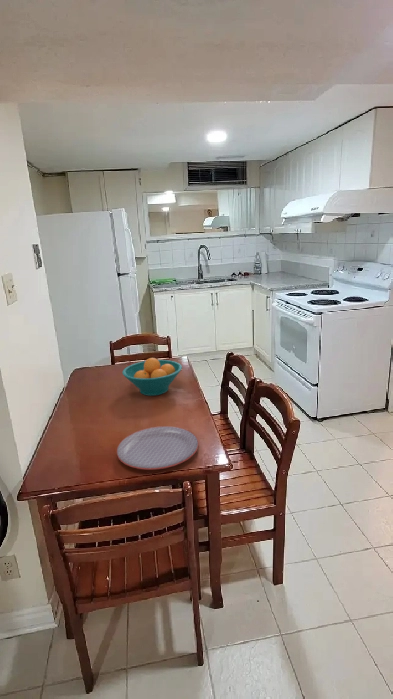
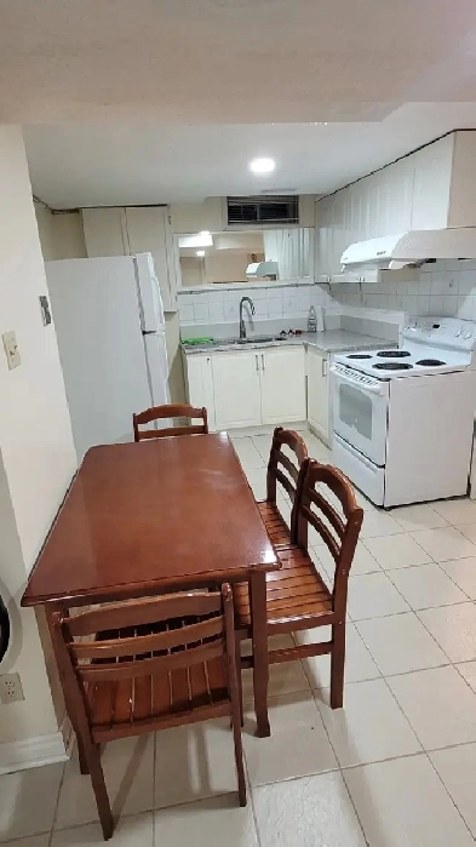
- fruit bowl [121,357,183,397]
- plate [116,425,200,471]
